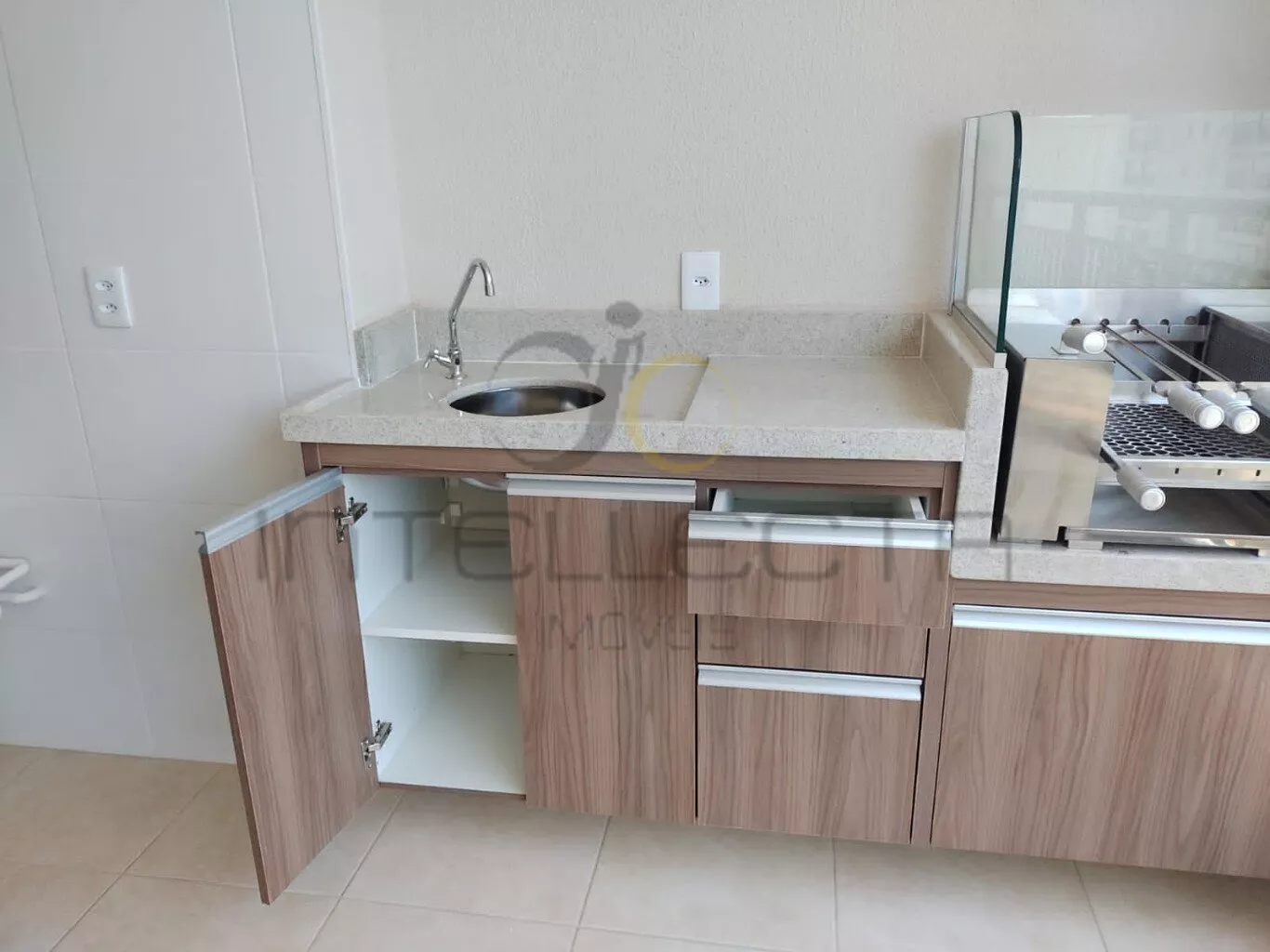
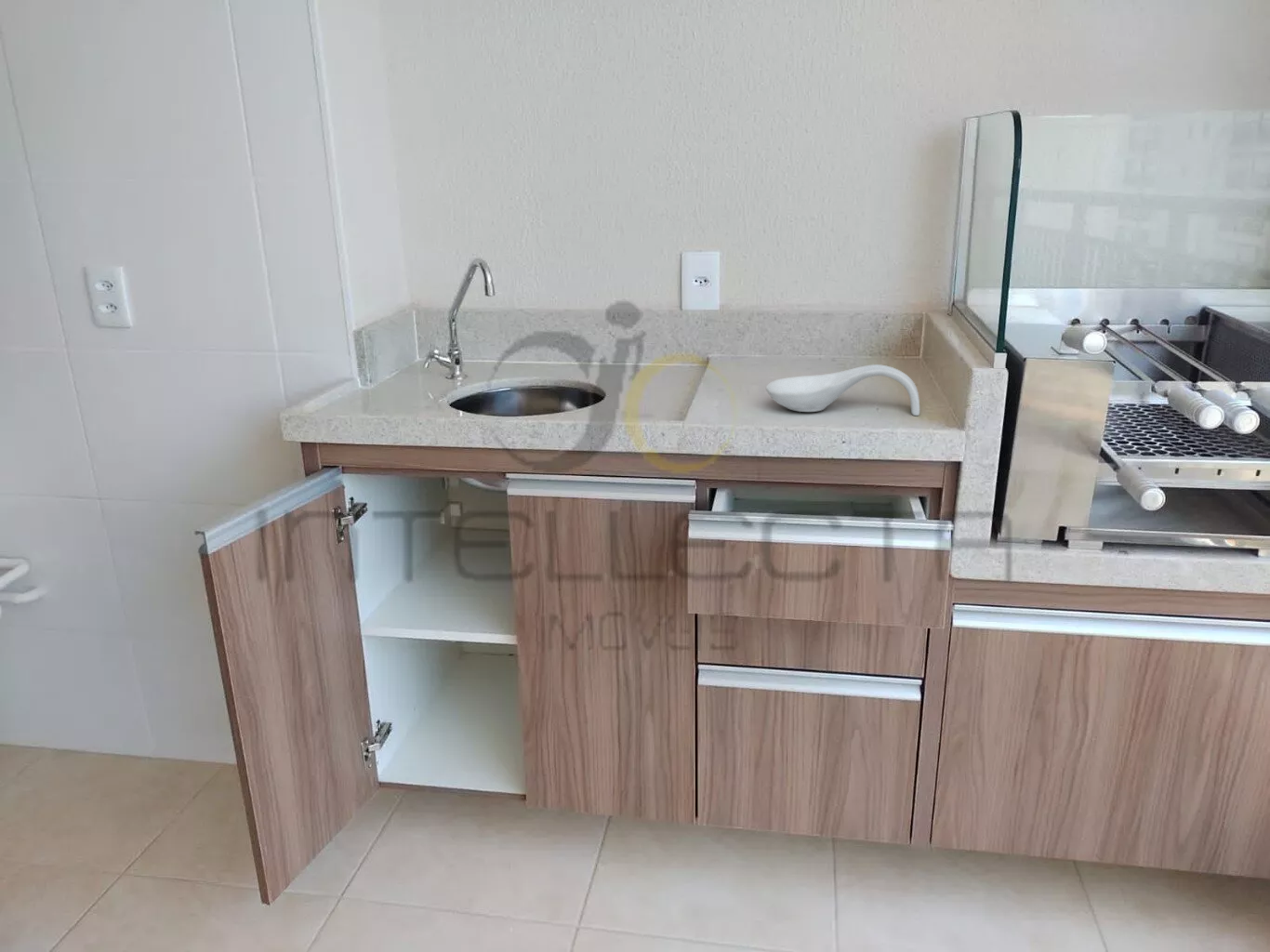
+ spoon rest [765,364,920,417]
